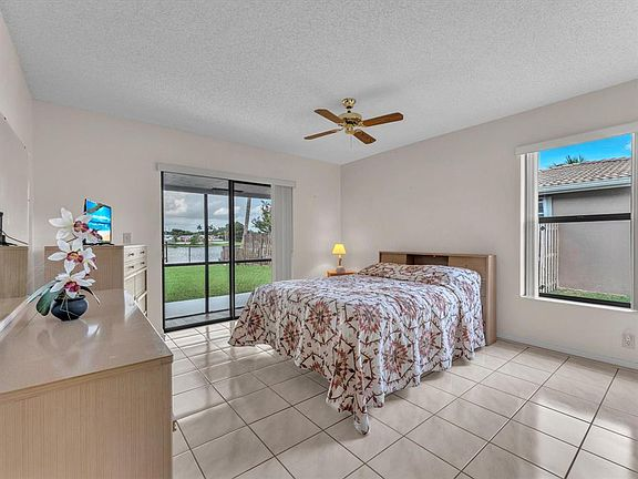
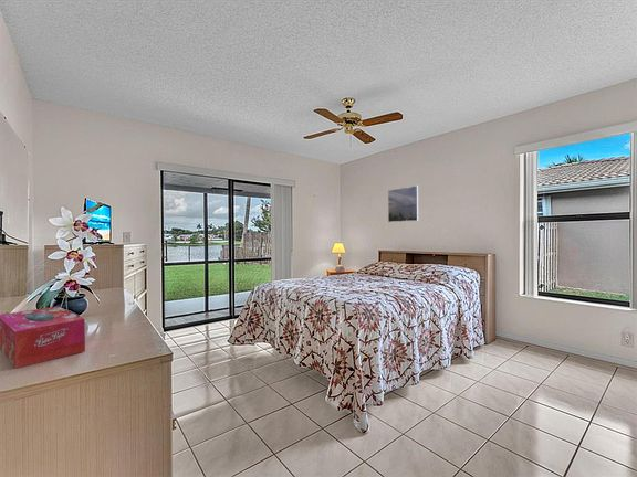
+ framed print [387,184,419,223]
+ tissue box [0,305,86,370]
